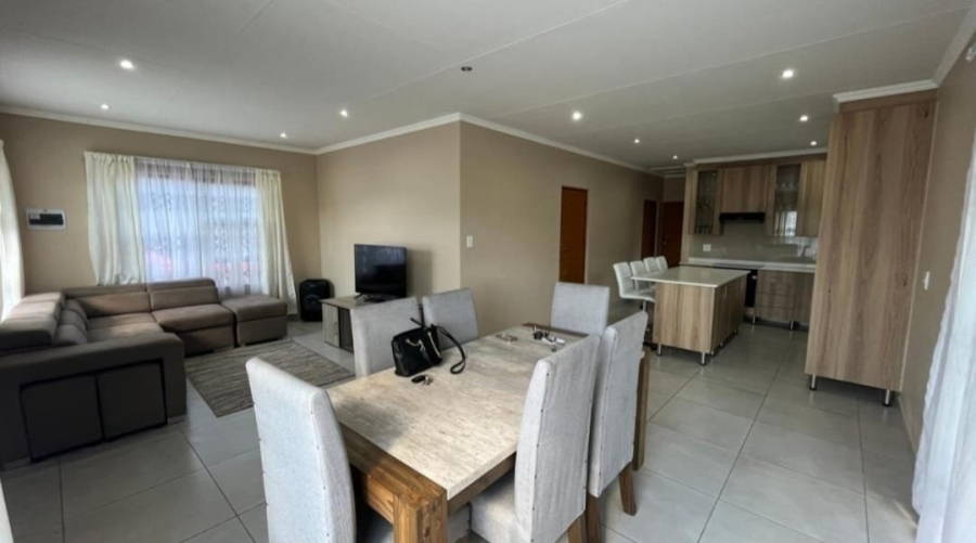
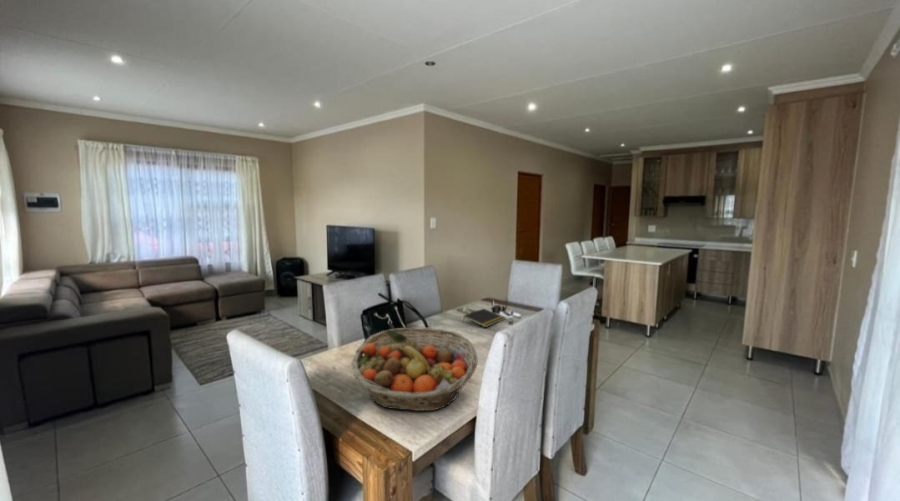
+ fruit basket [350,326,478,412]
+ notepad [462,308,506,328]
